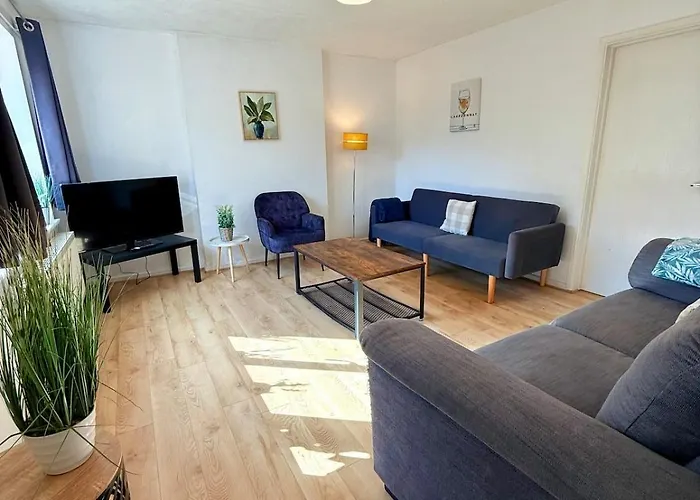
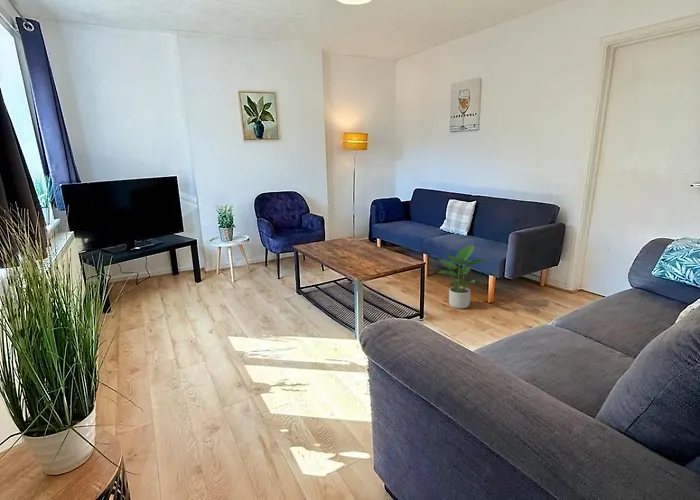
+ potted plant [436,244,487,309]
